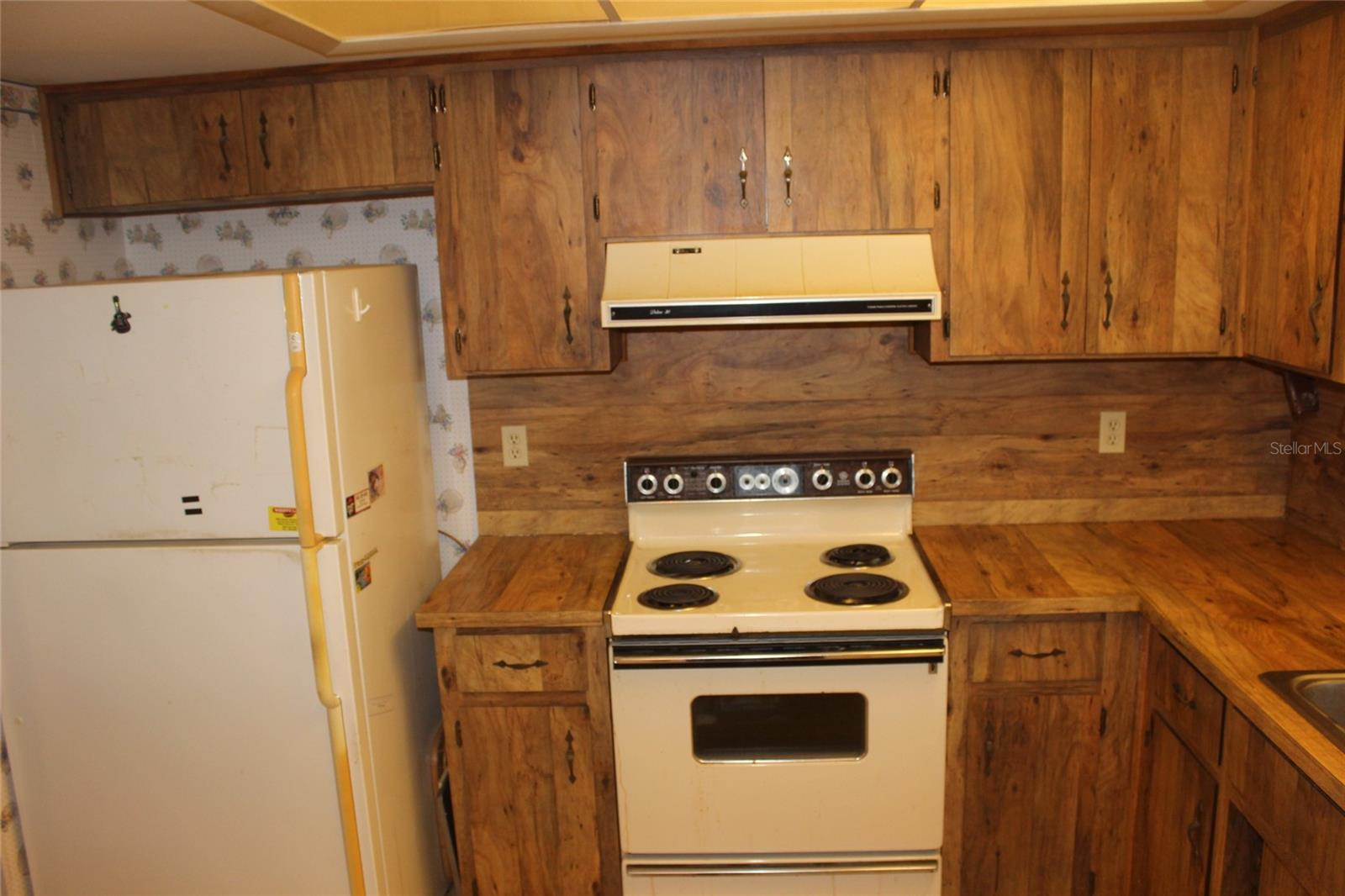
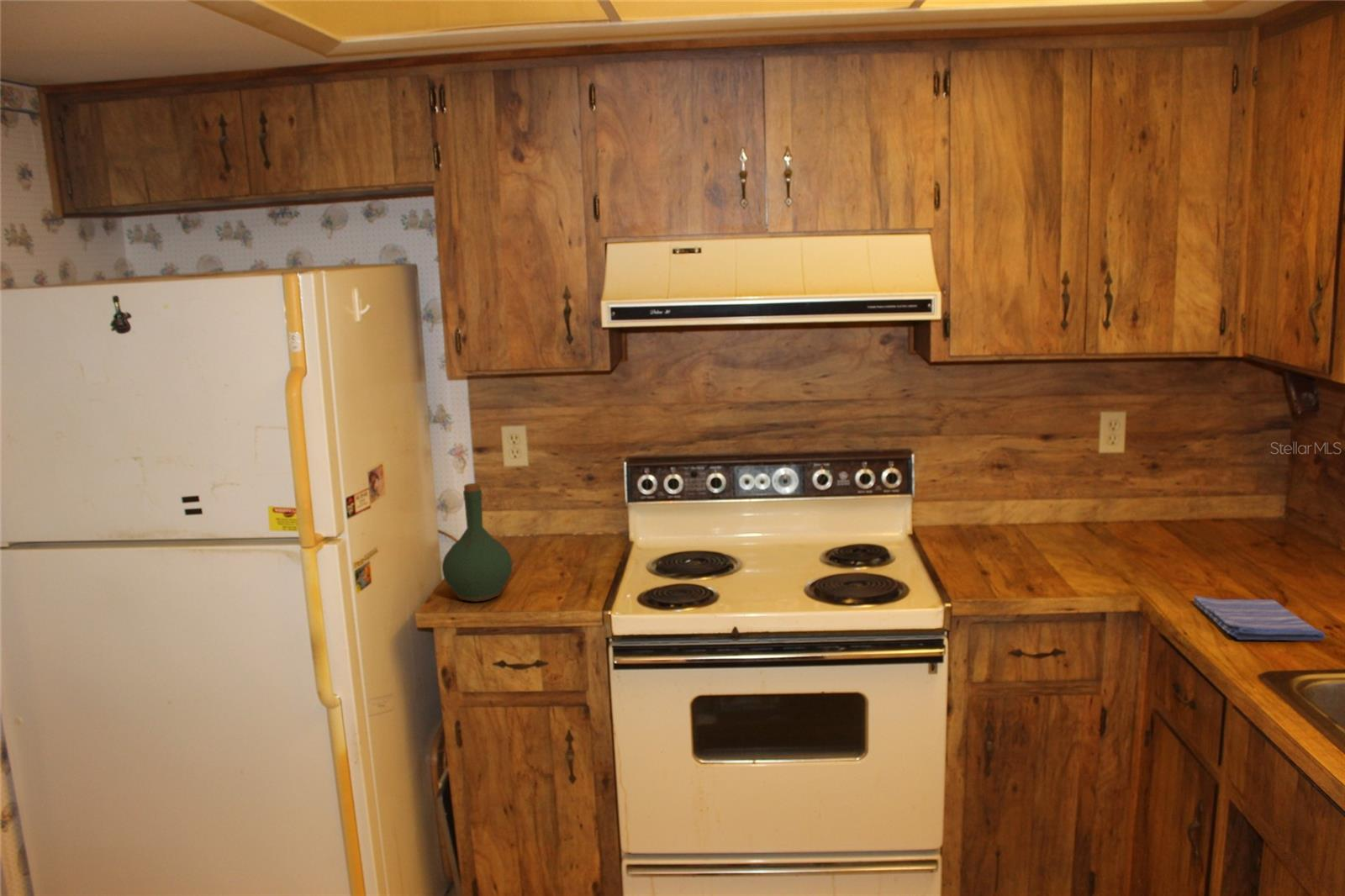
+ dish towel [1193,595,1327,641]
+ bottle [441,482,514,603]
